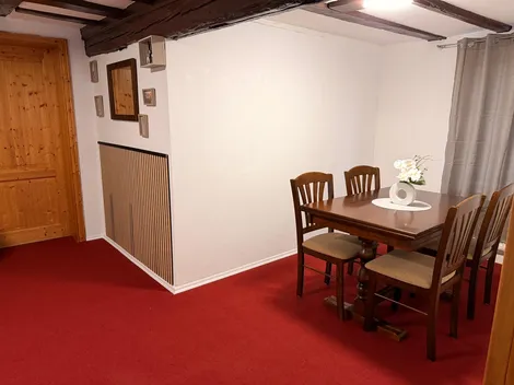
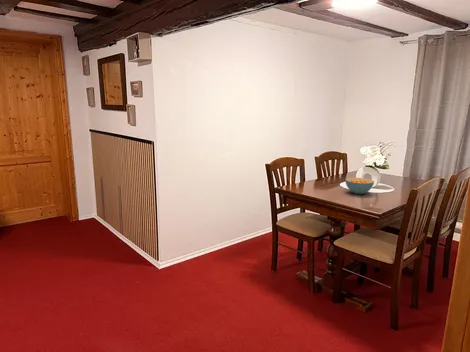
+ cereal bowl [344,177,375,195]
